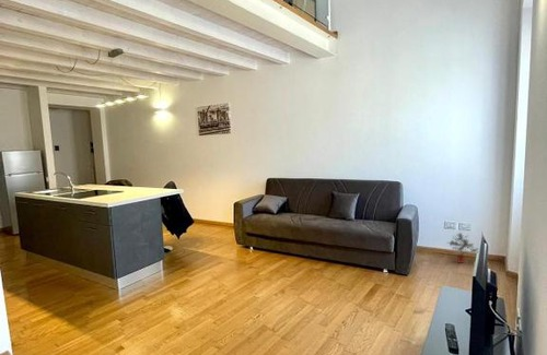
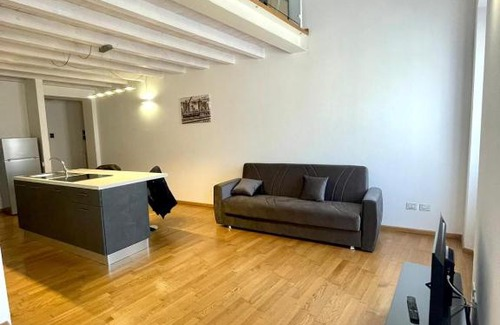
- potted plant [445,232,479,264]
